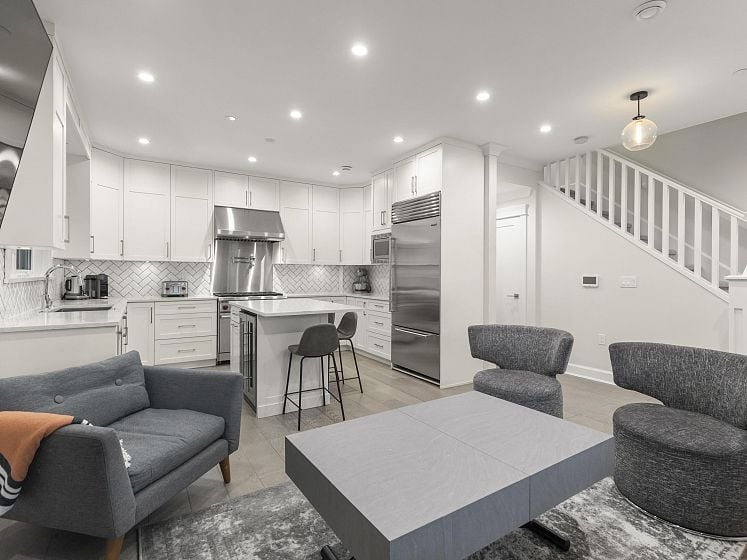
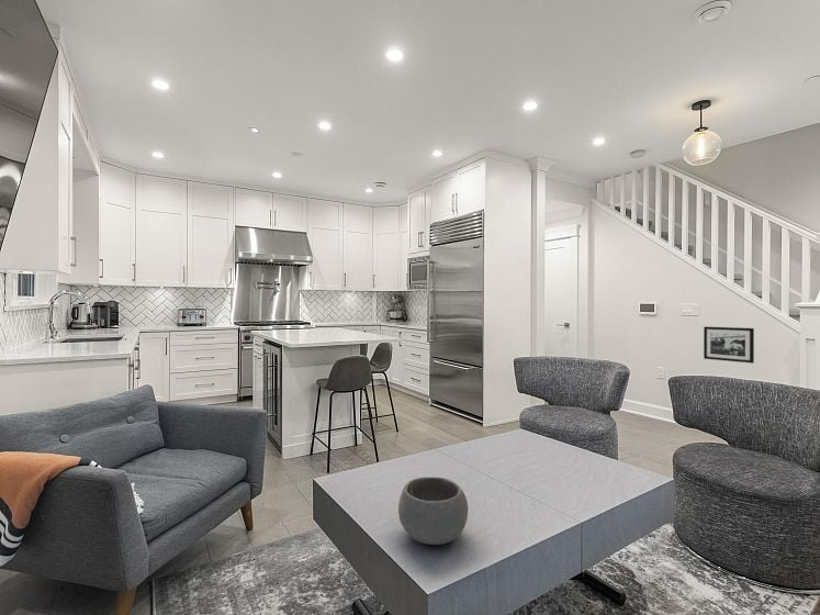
+ bowl [397,477,469,546]
+ picture frame [703,325,755,365]
